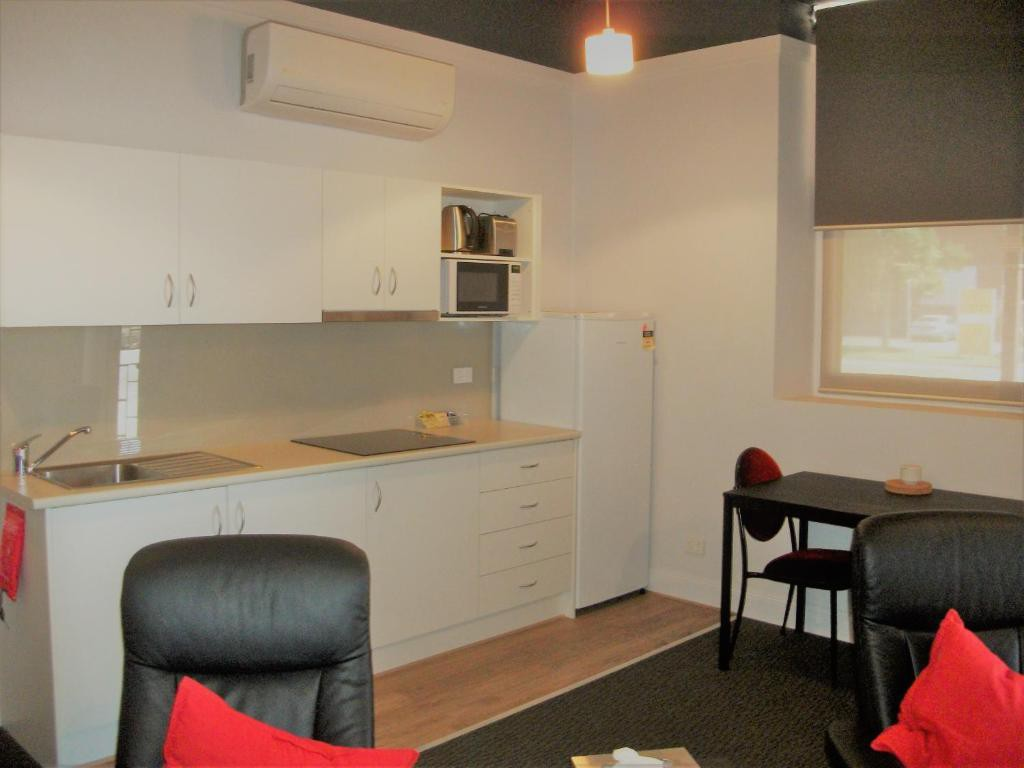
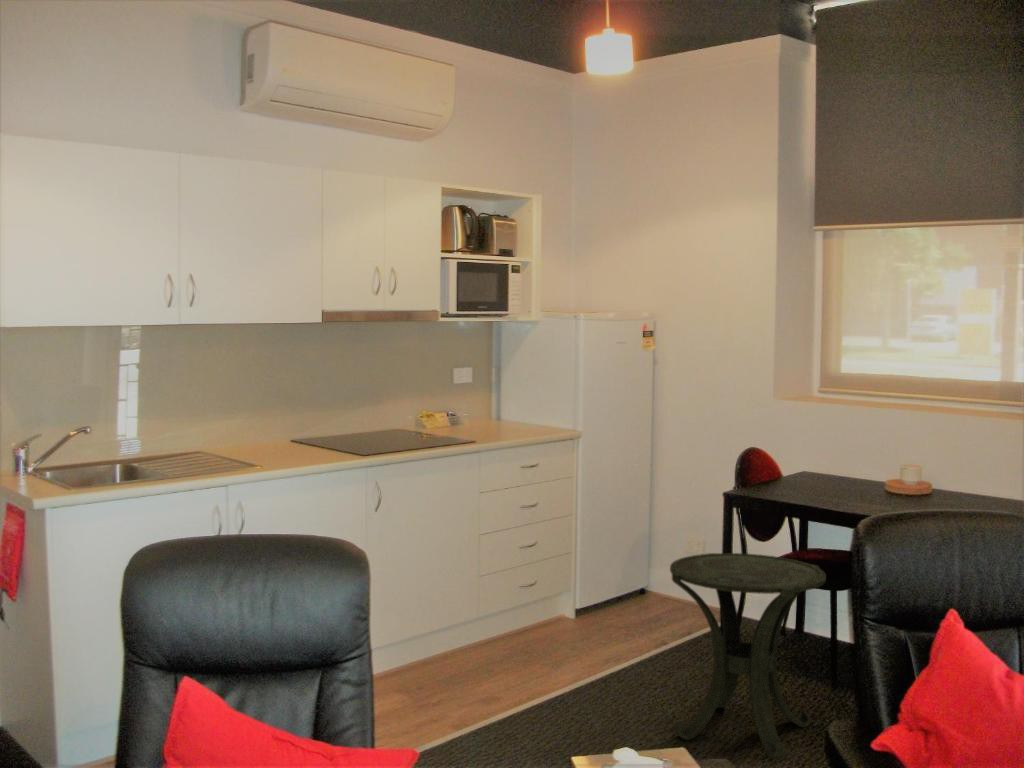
+ side table [669,552,827,759]
